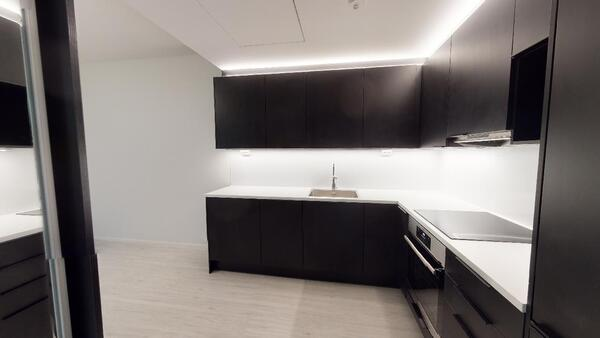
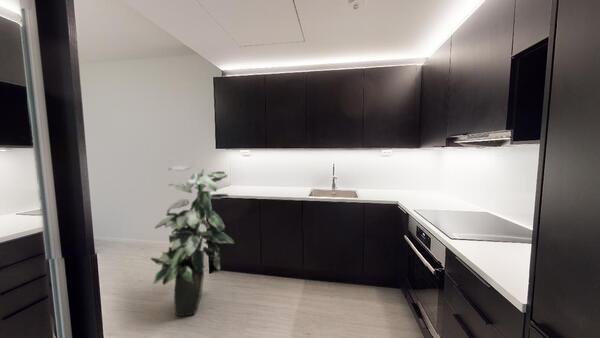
+ indoor plant [149,165,235,317]
